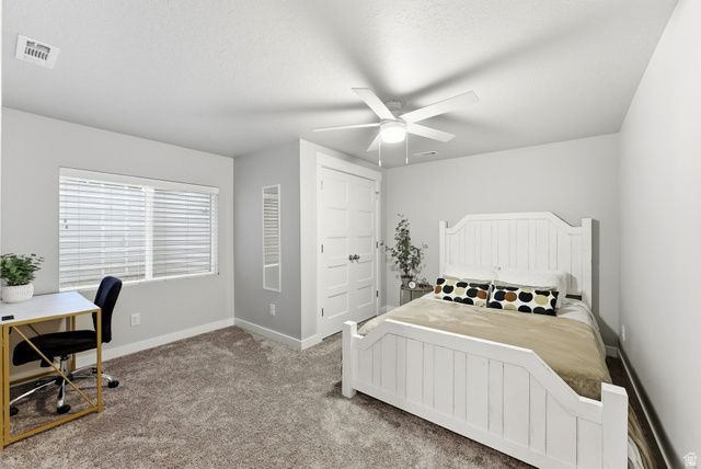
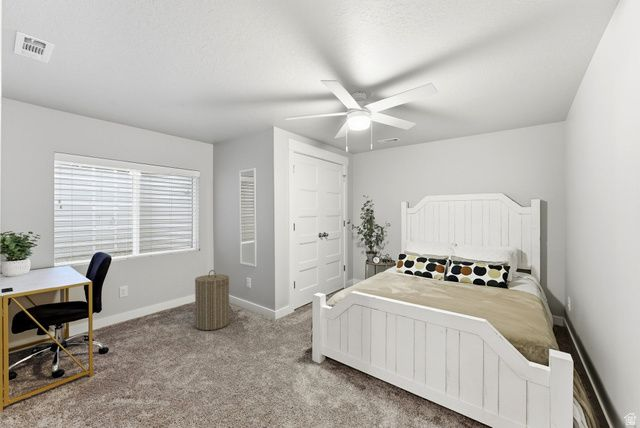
+ laundry hamper [194,269,230,331]
